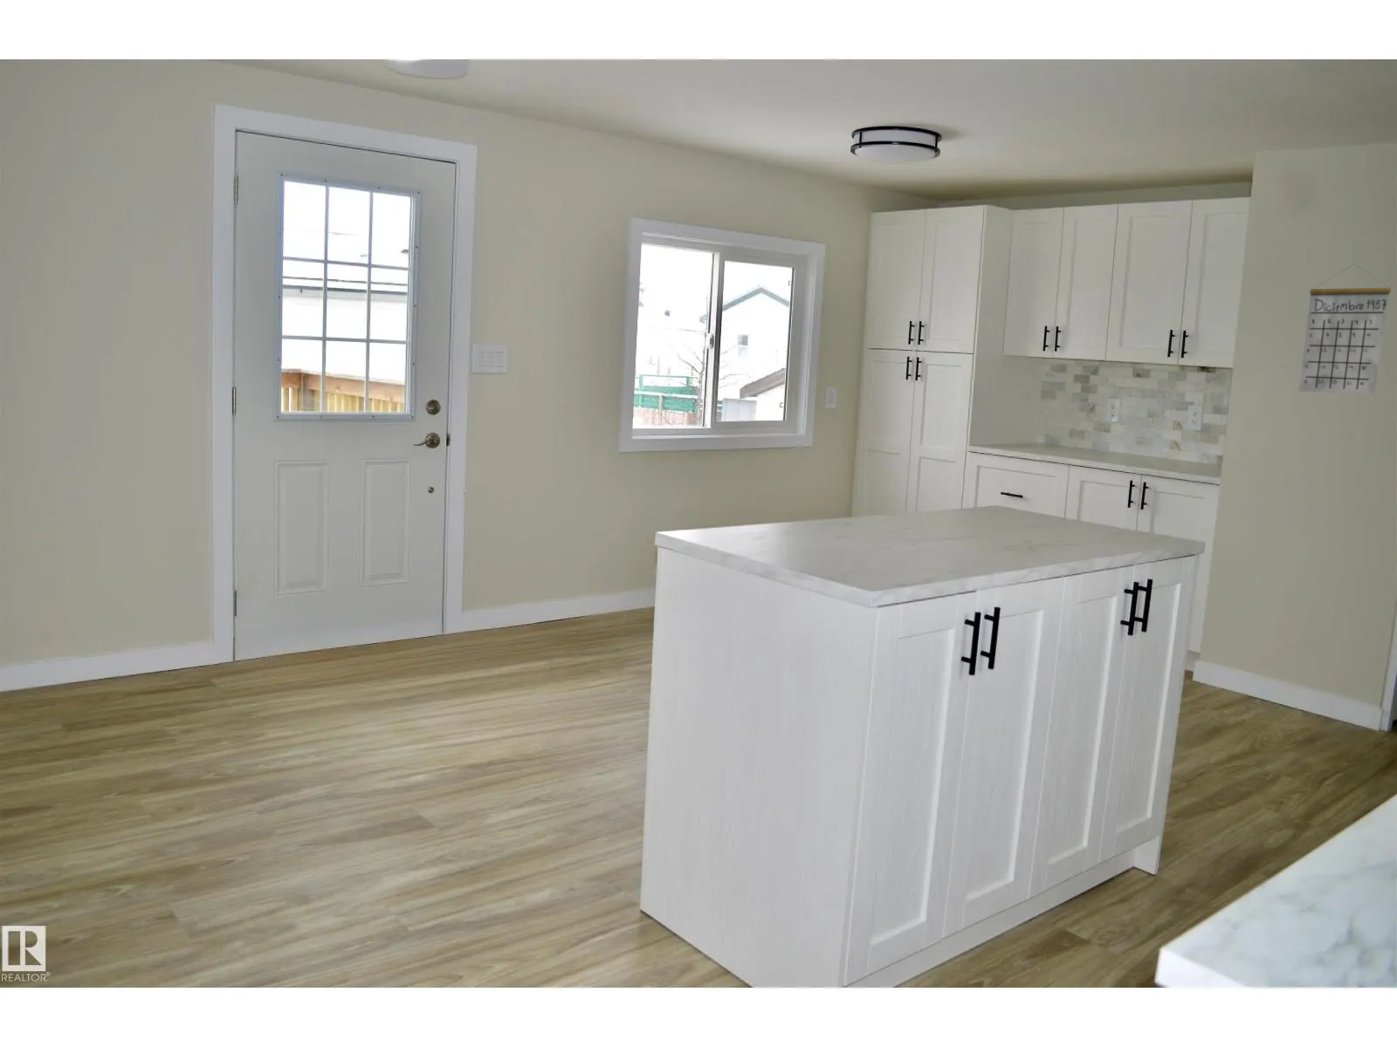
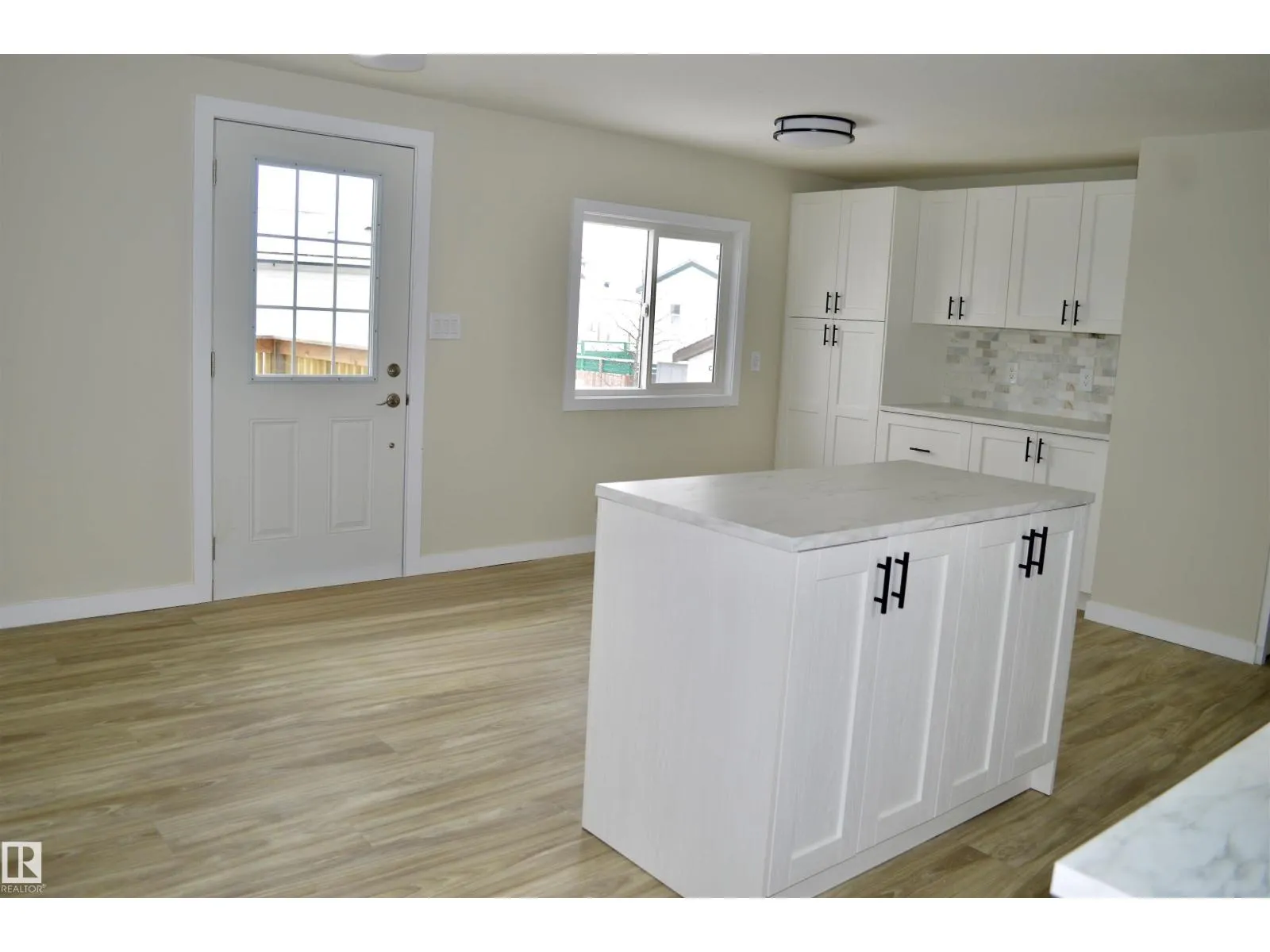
- calendar [1298,263,1392,395]
